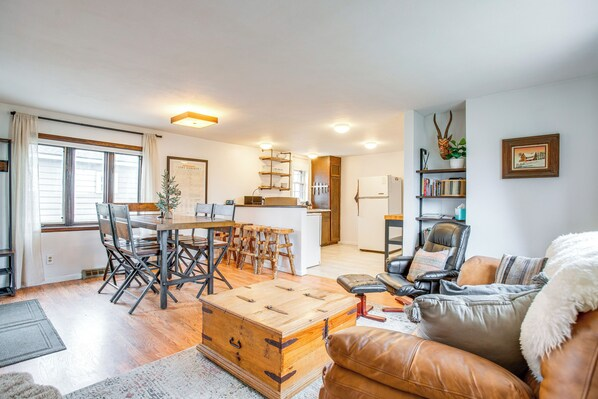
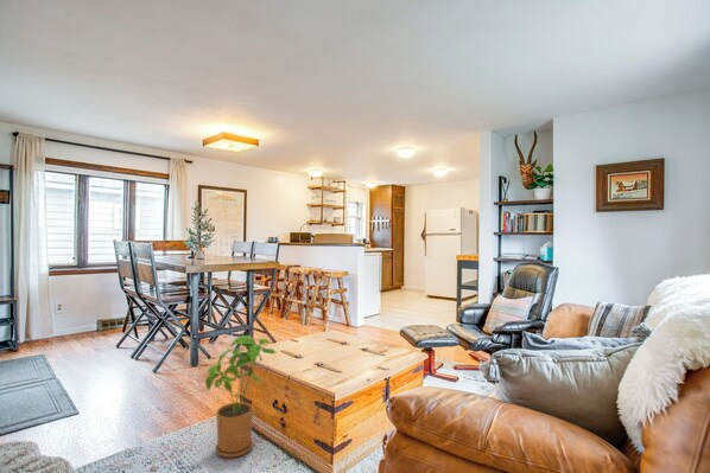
+ house plant [204,334,278,459]
